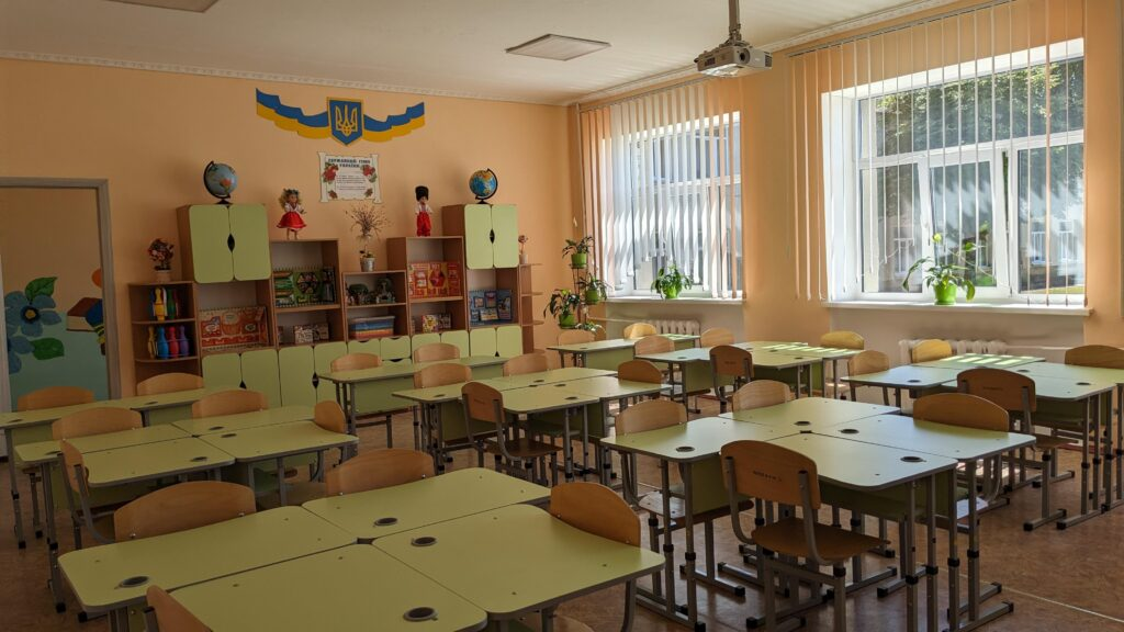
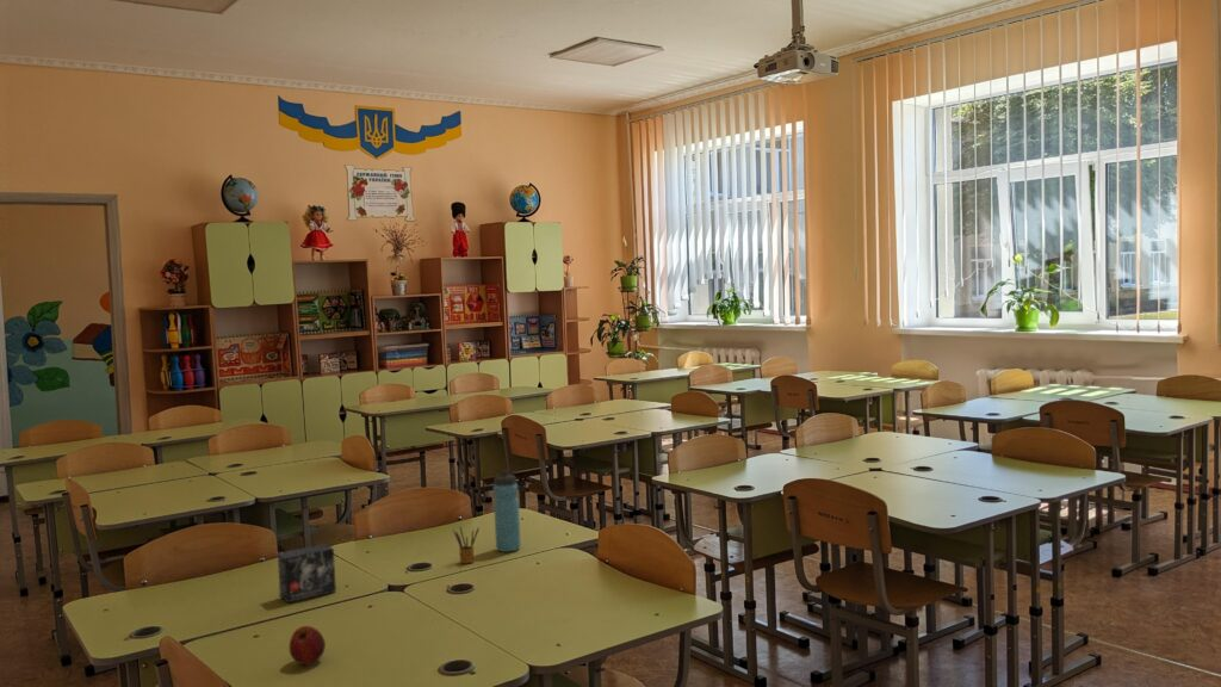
+ small box [277,543,337,604]
+ apple [289,625,327,666]
+ pencil box [452,526,481,564]
+ water bottle [492,469,522,553]
